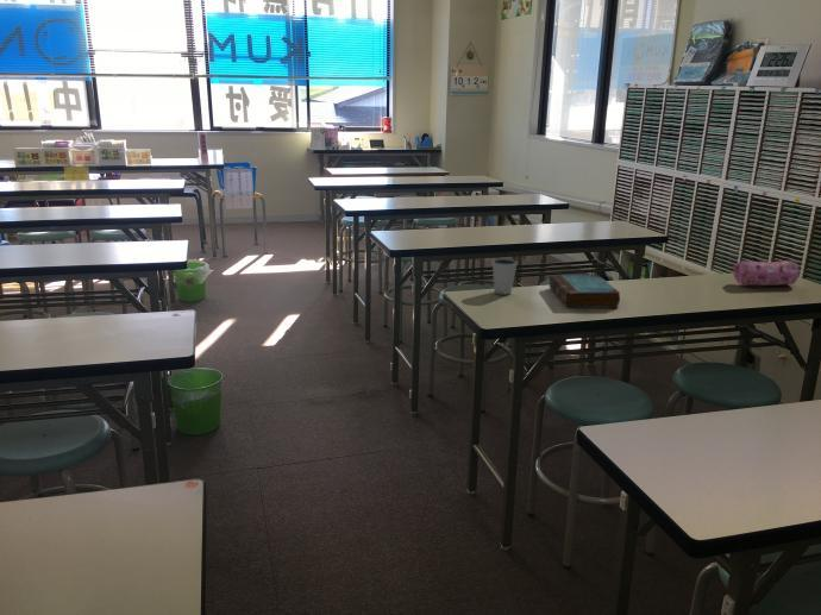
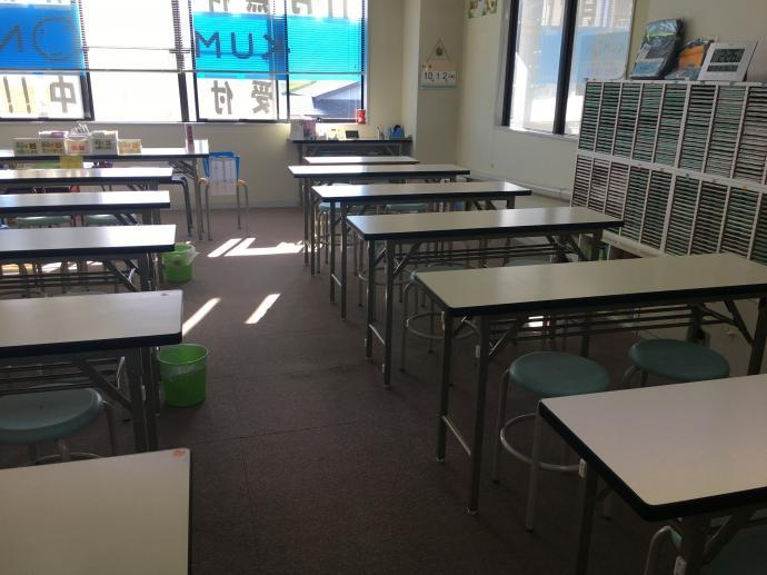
- book [549,274,621,309]
- dixie cup [491,257,519,295]
- pencil case [732,259,801,287]
